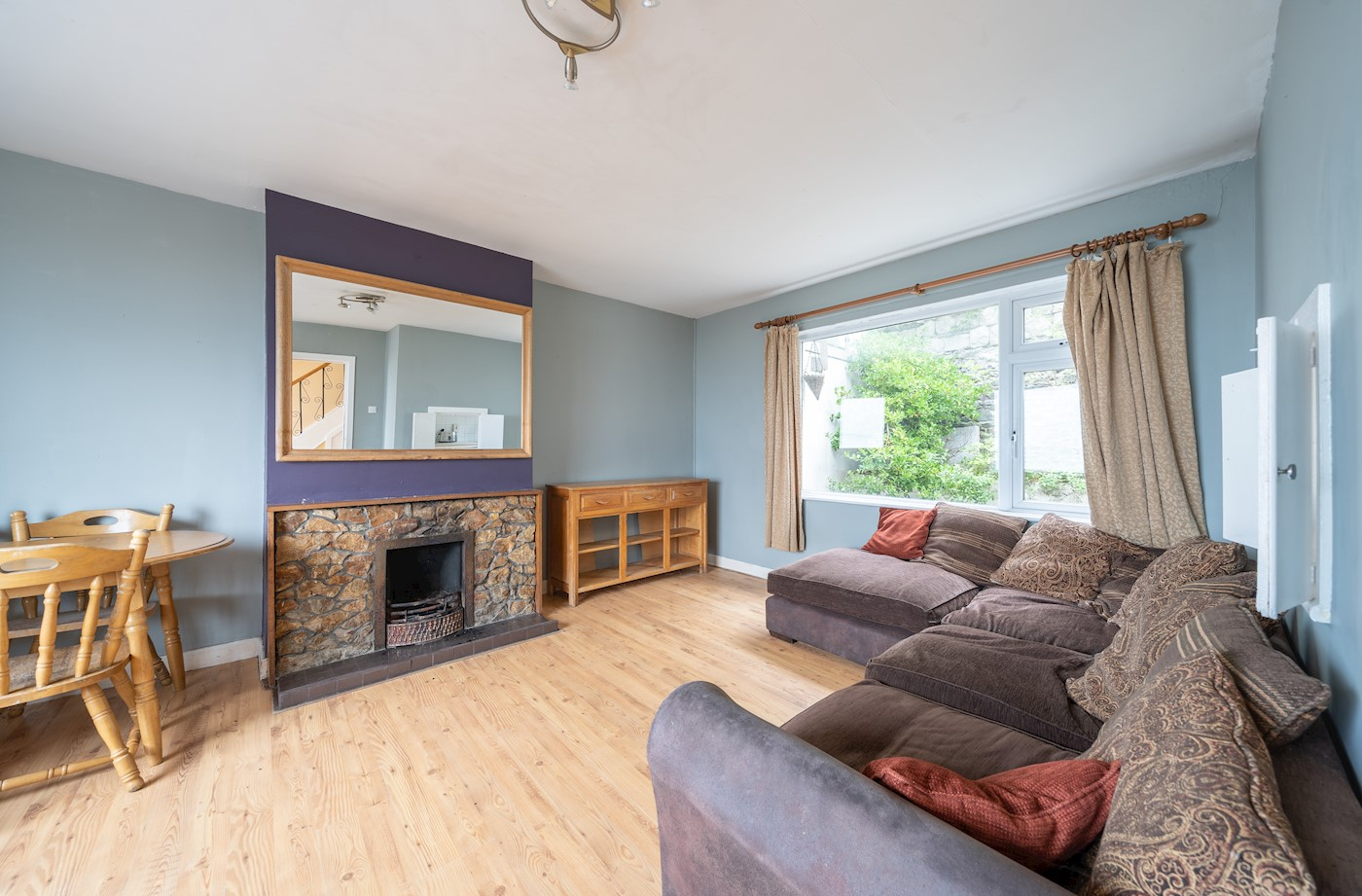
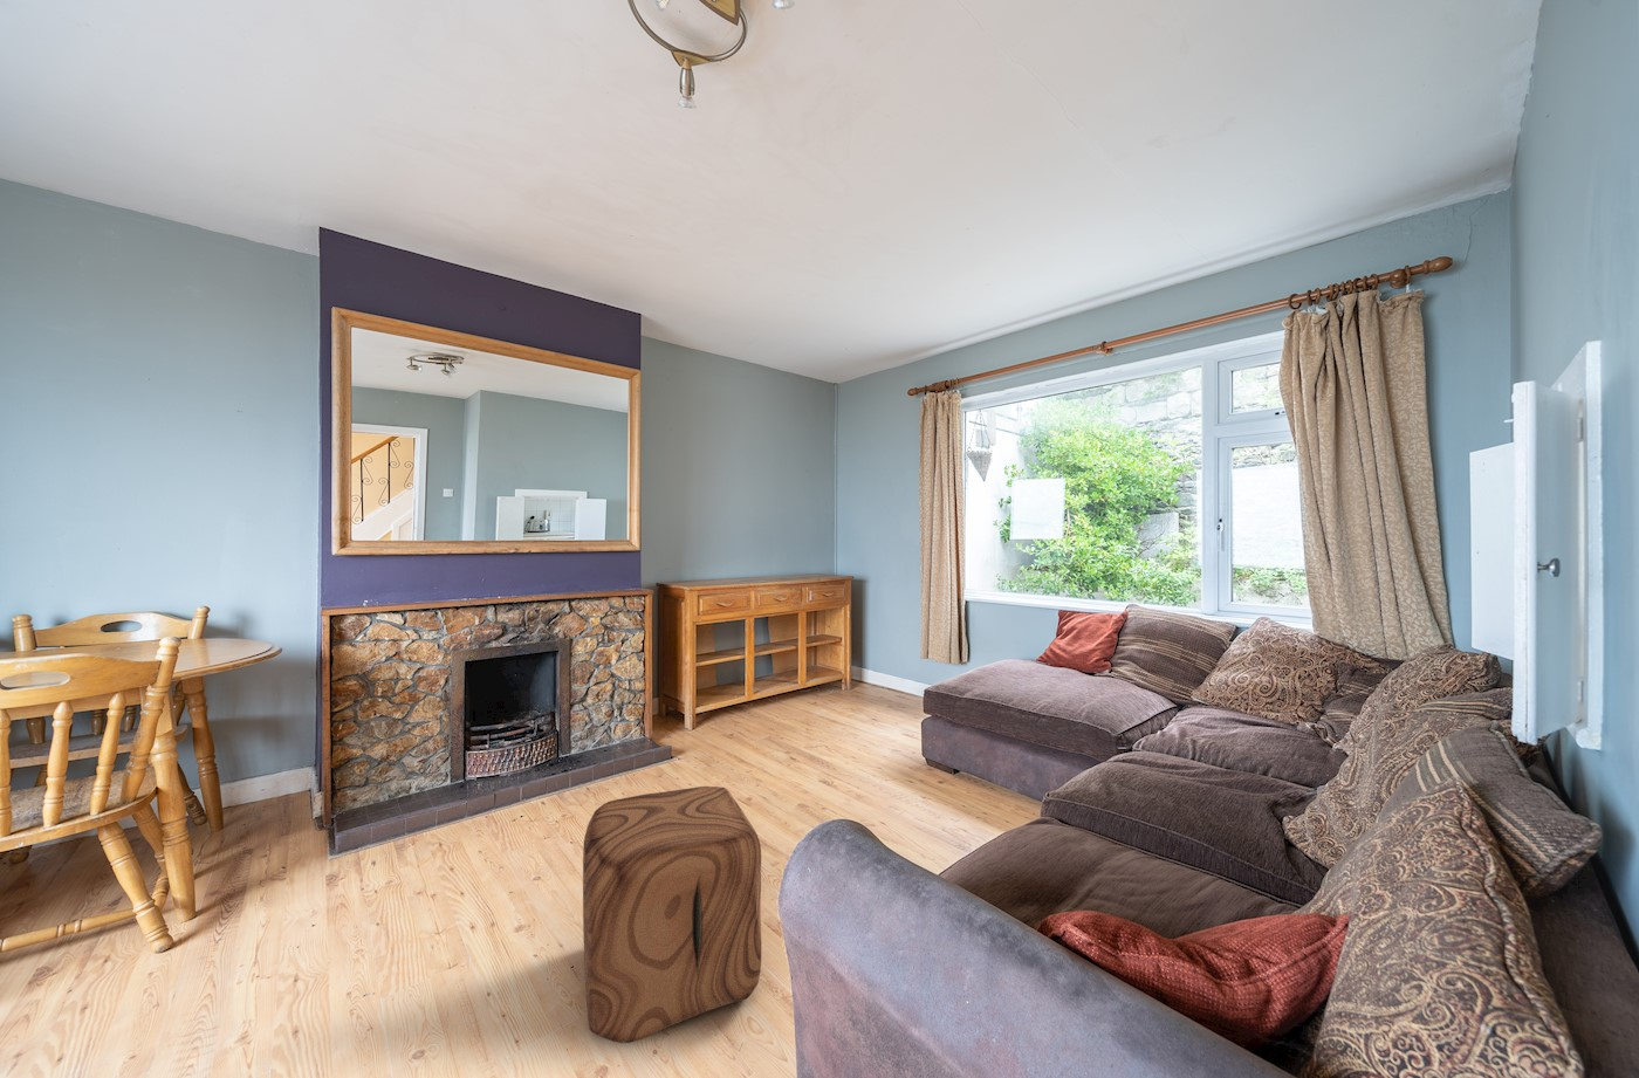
+ ottoman [582,786,762,1044]
